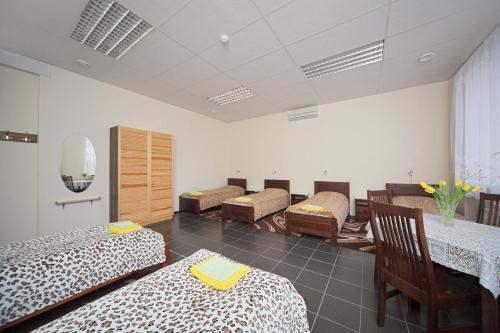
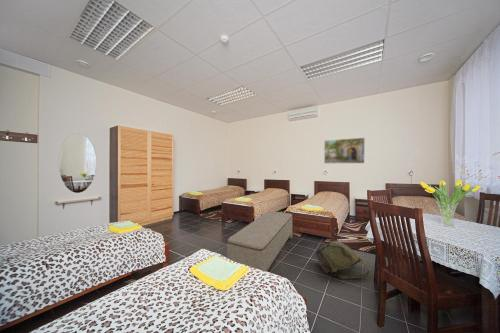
+ backpack [315,240,371,280]
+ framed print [323,137,366,164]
+ bench [226,210,293,272]
